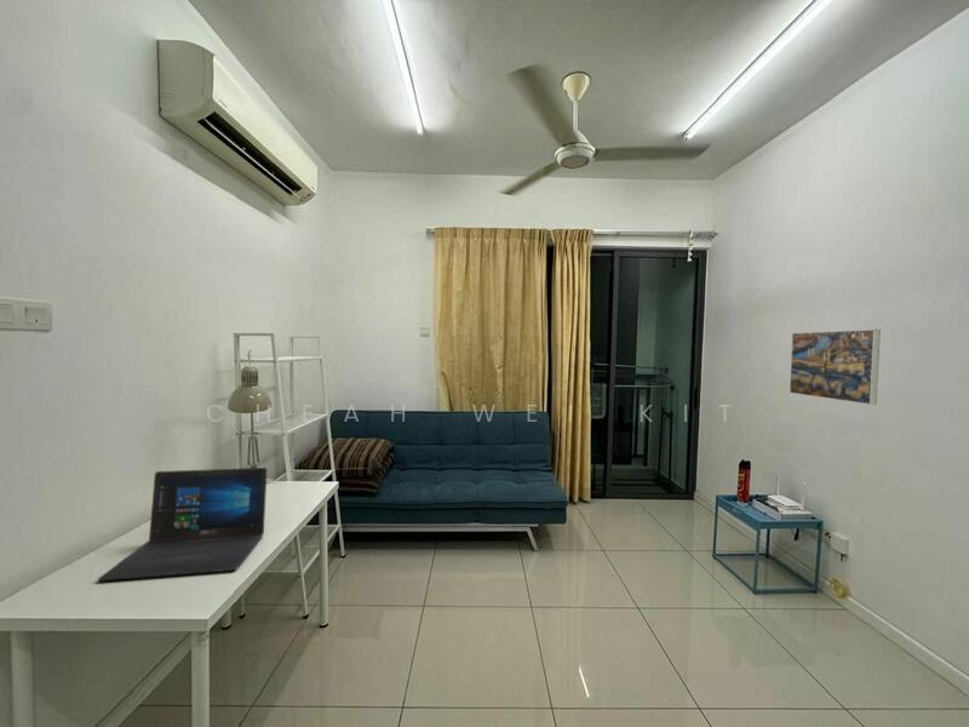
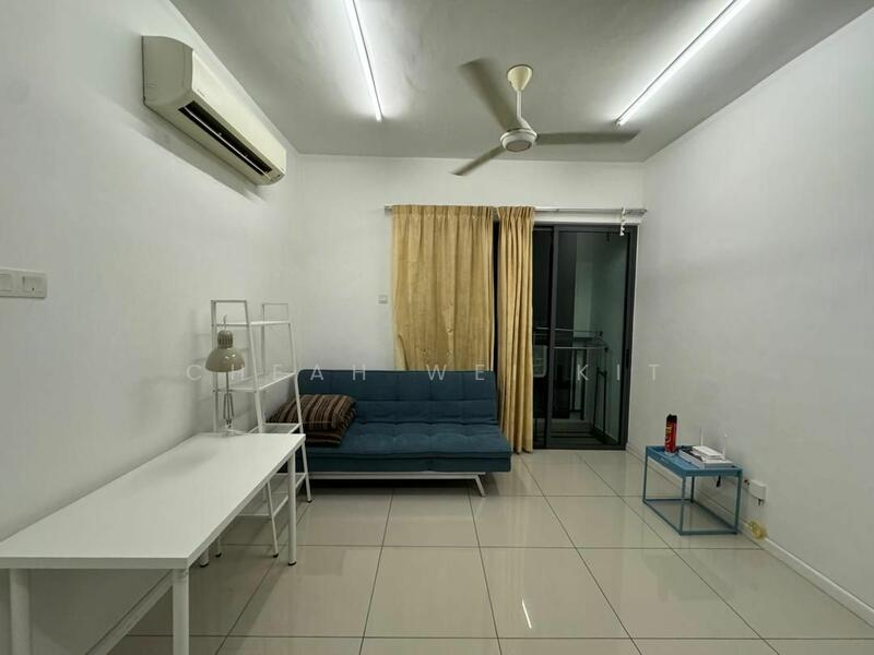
- laptop [97,466,268,582]
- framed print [789,328,882,406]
